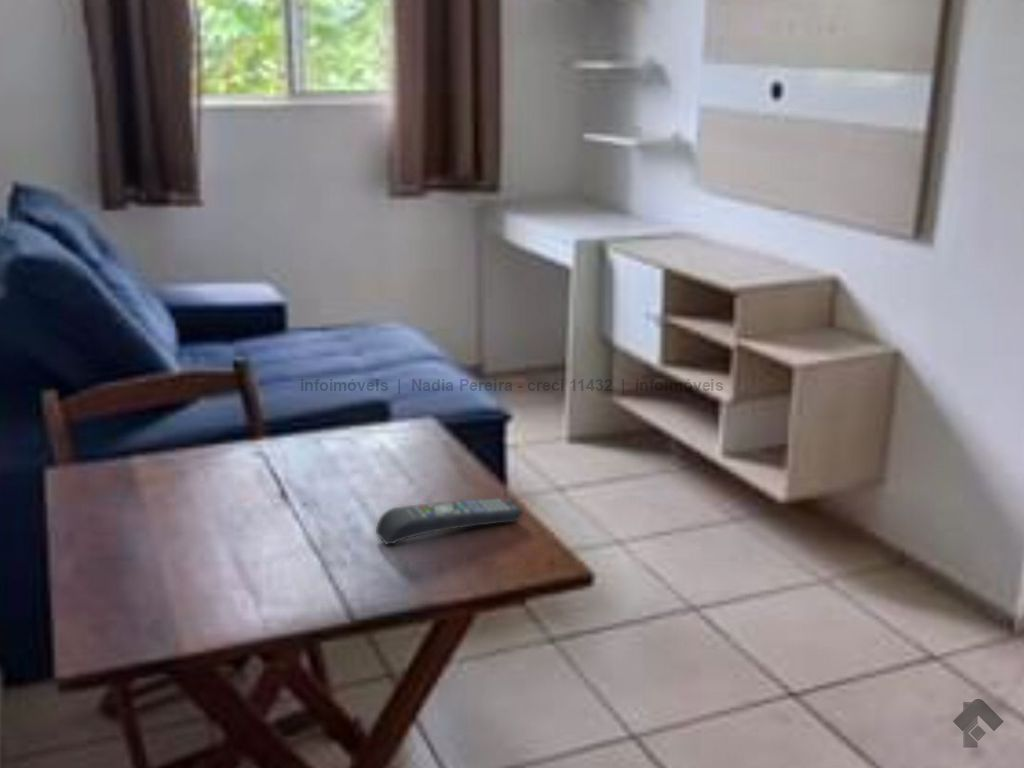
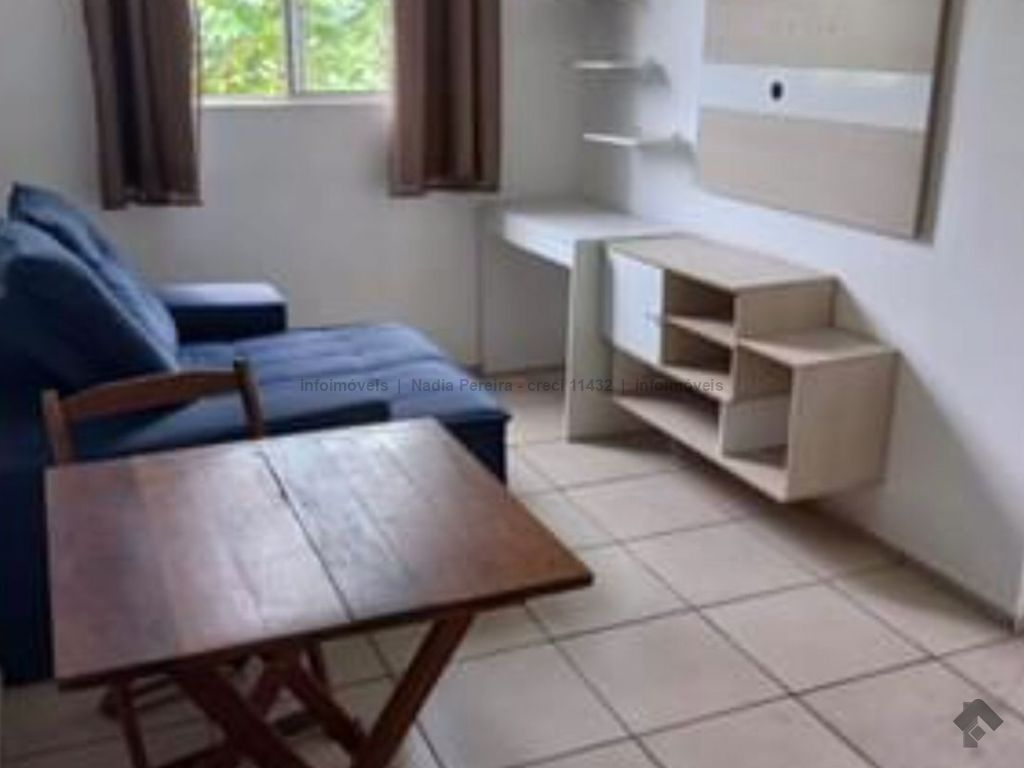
- remote control [375,497,524,546]
